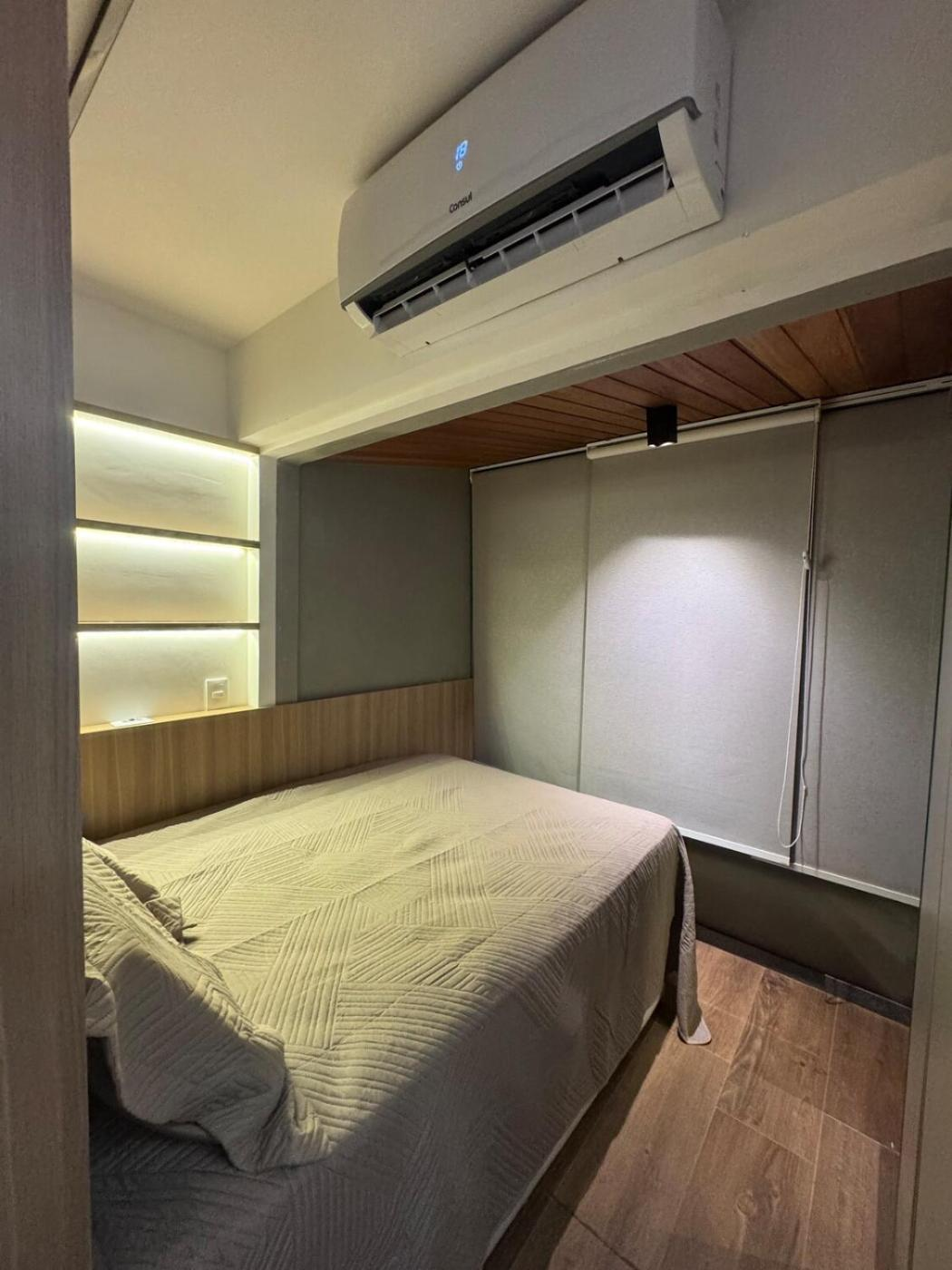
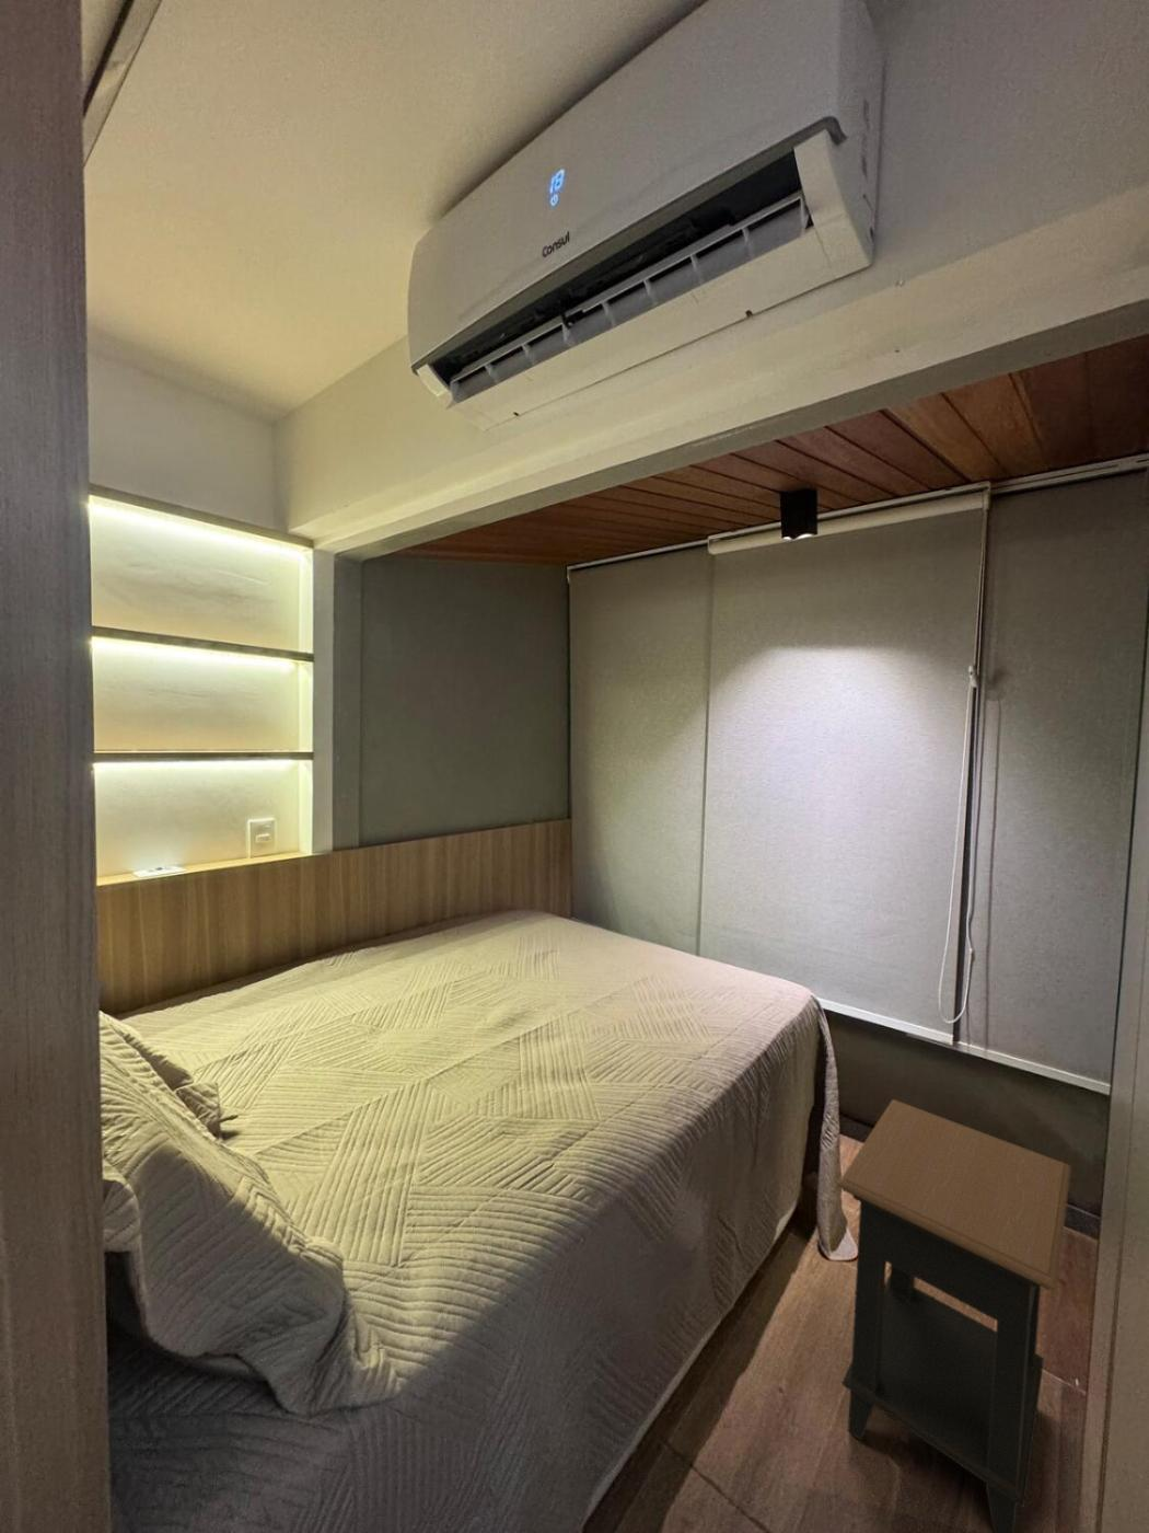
+ side table [836,1098,1073,1533]
